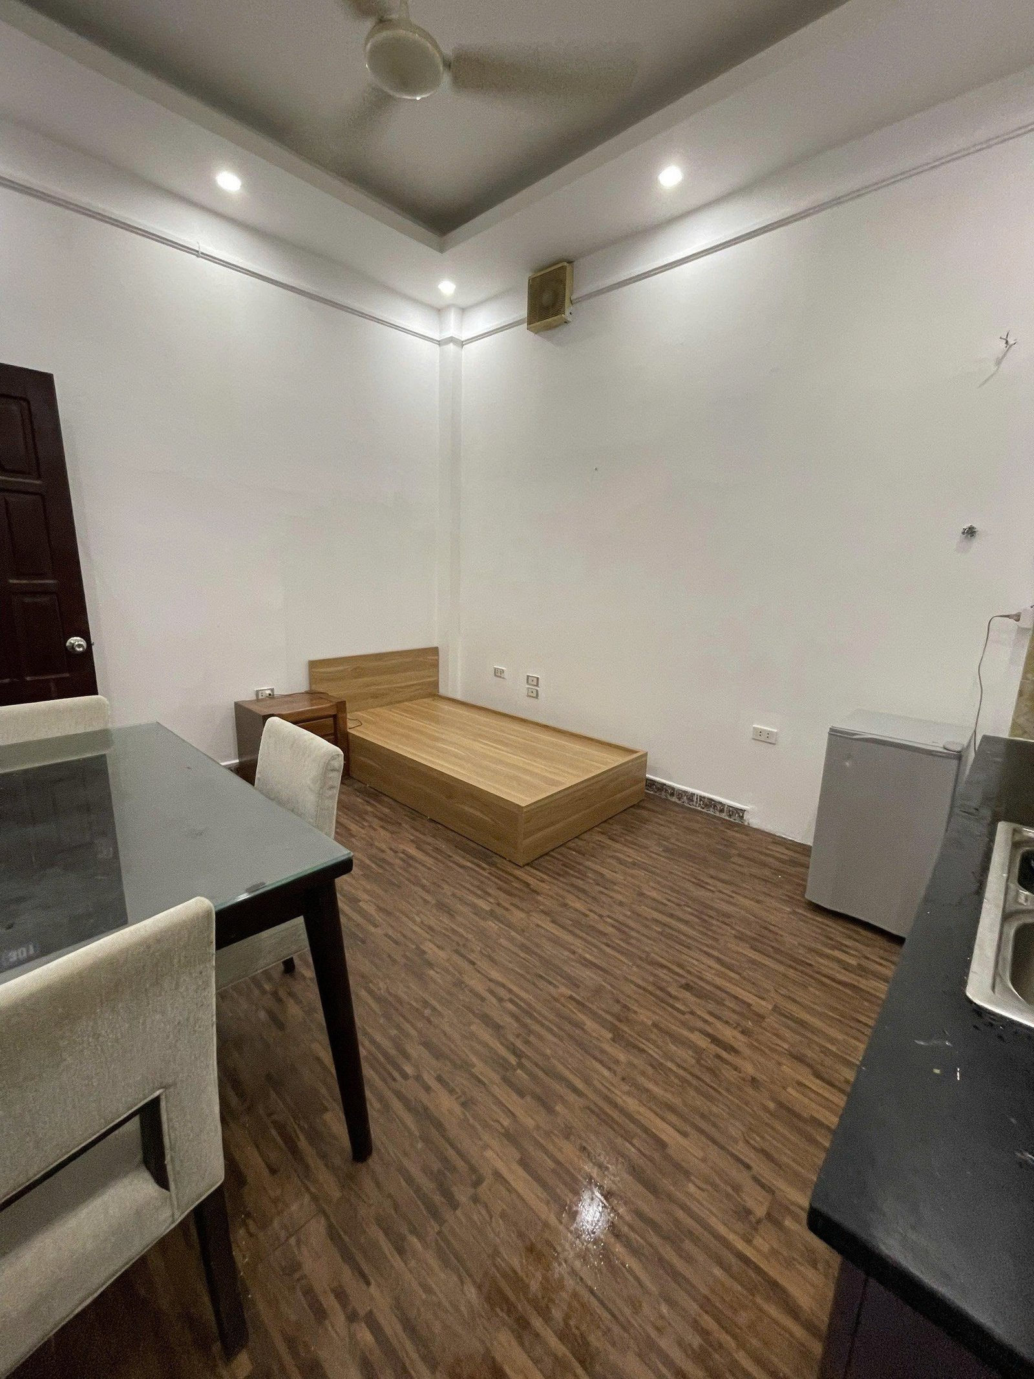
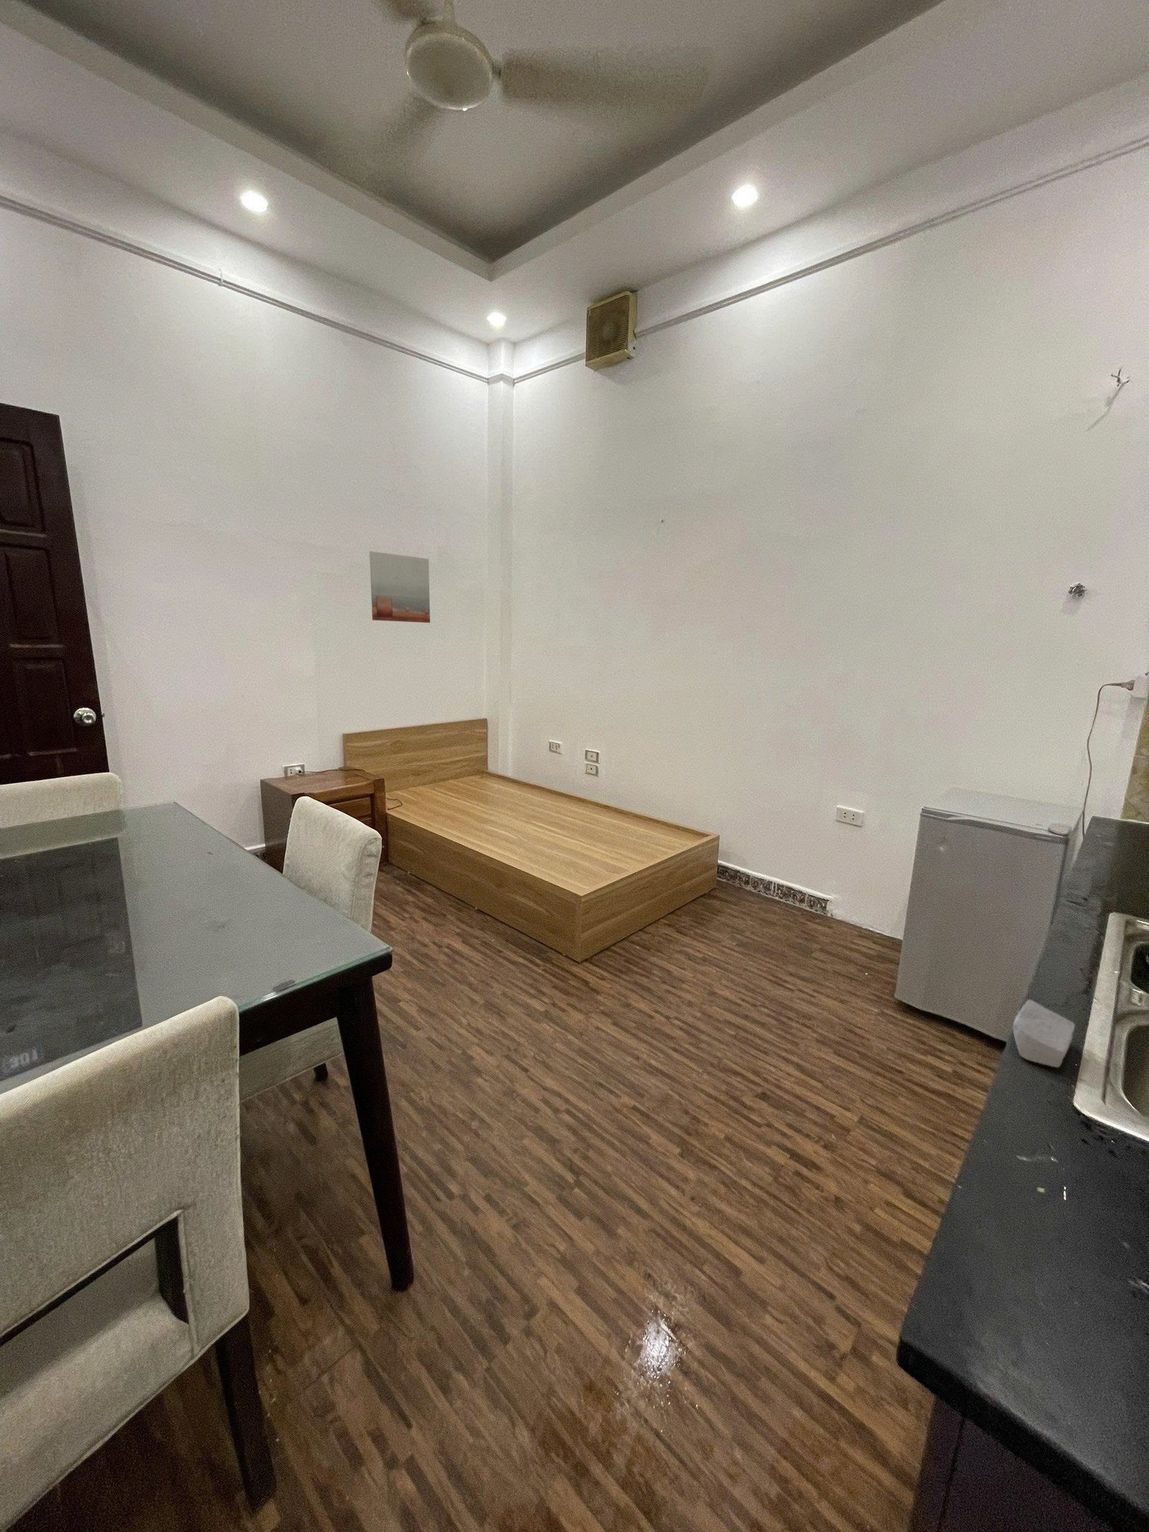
+ soap bar [1011,1000,1075,1068]
+ wall art [368,551,431,623]
